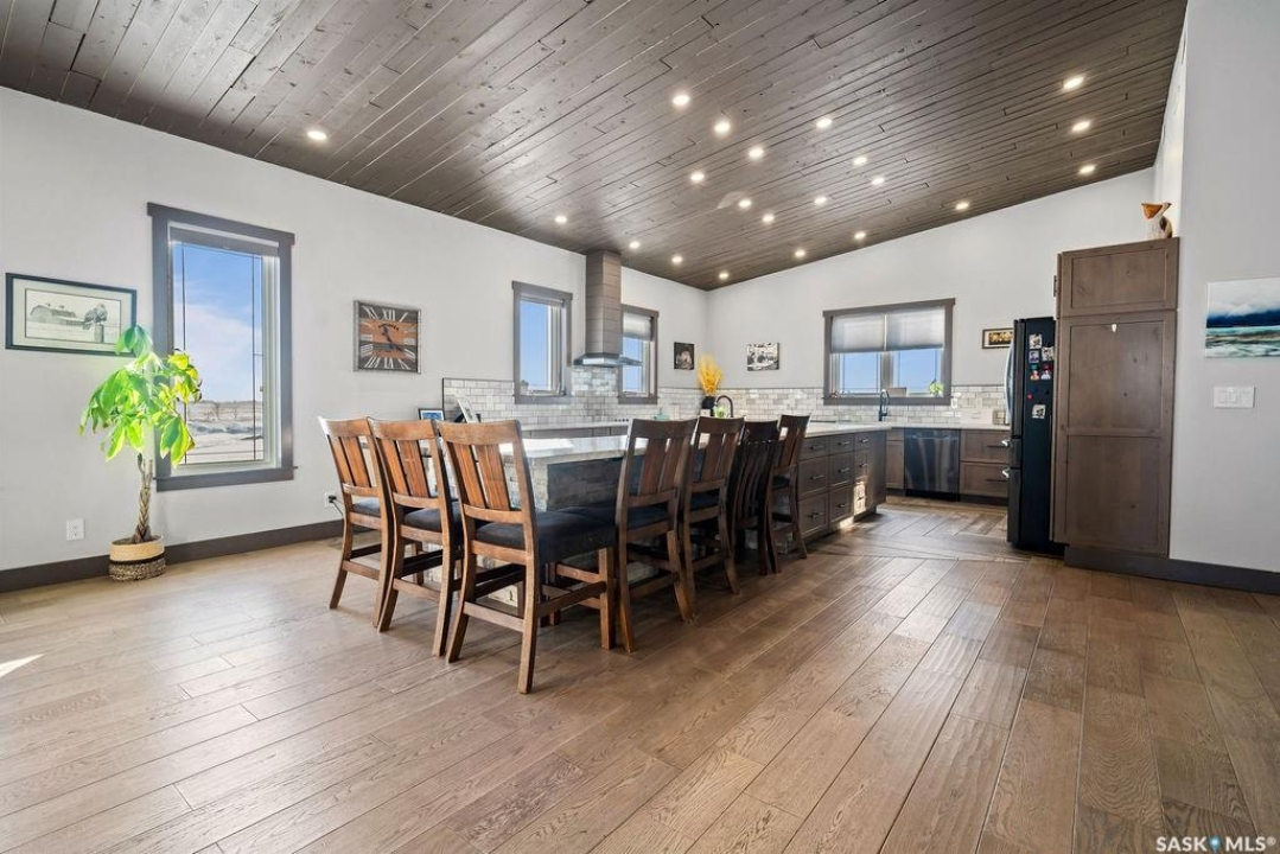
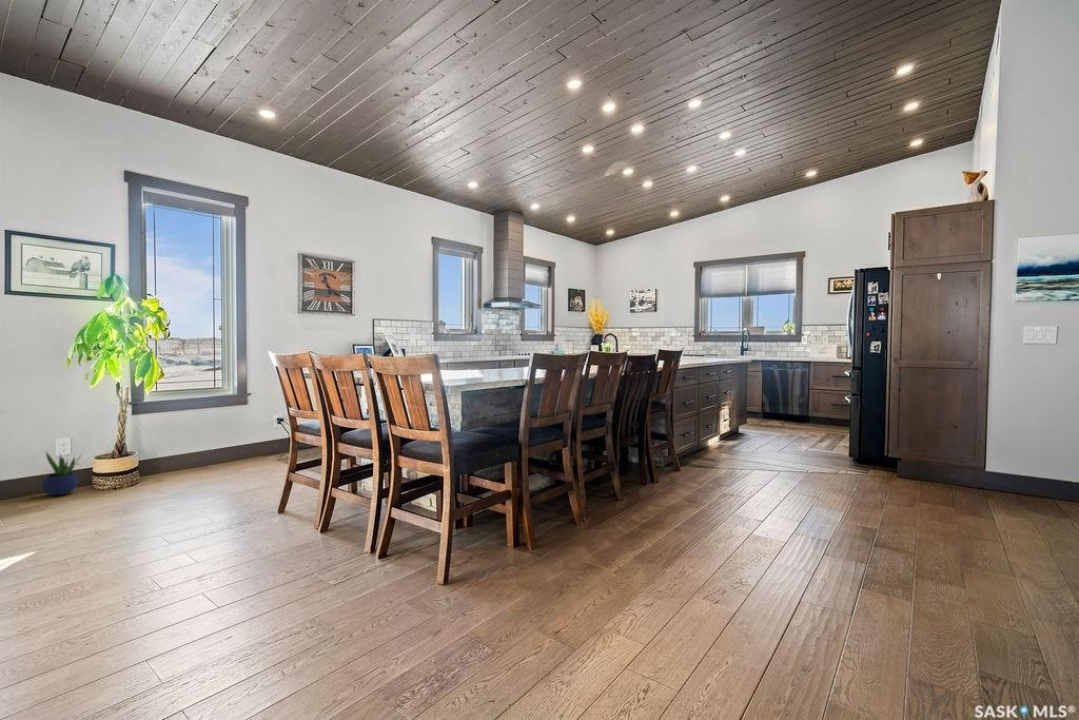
+ potted plant [41,451,84,496]
